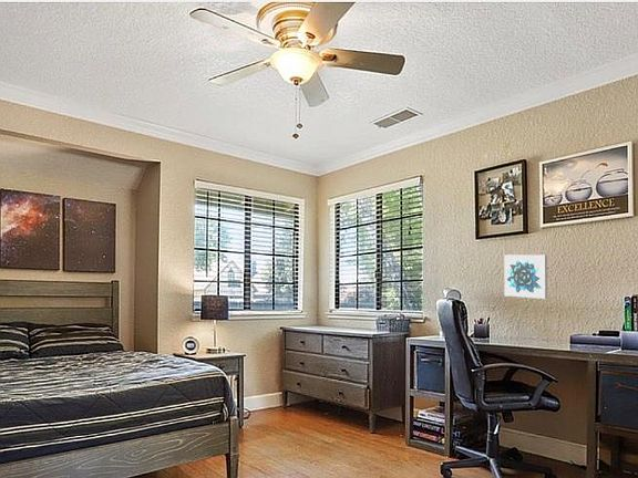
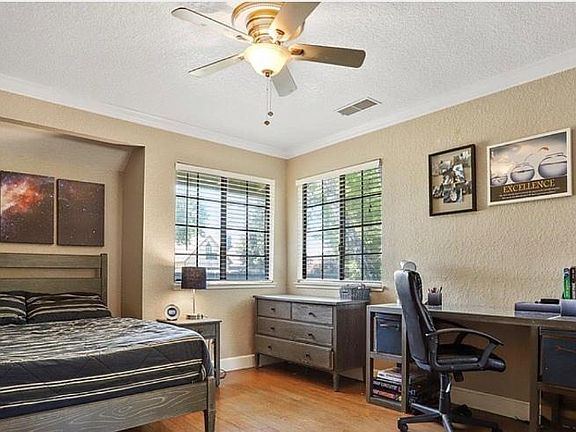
- wall art [503,253,548,300]
